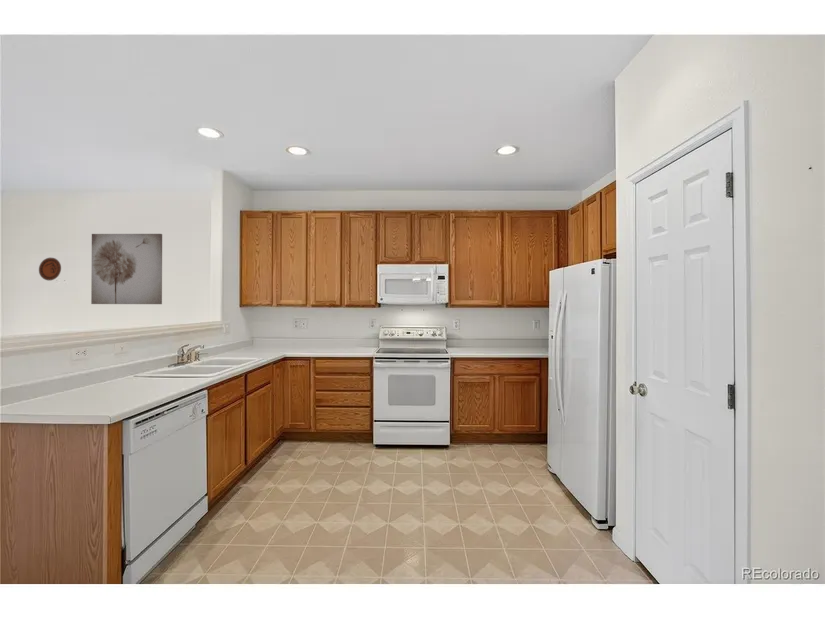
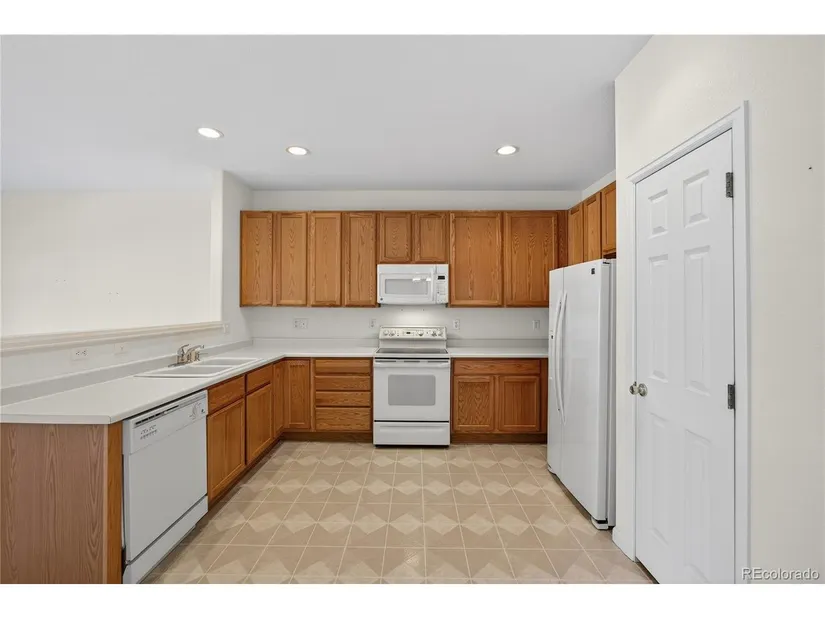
- decorative plate [38,257,62,282]
- wall art [90,233,163,305]
